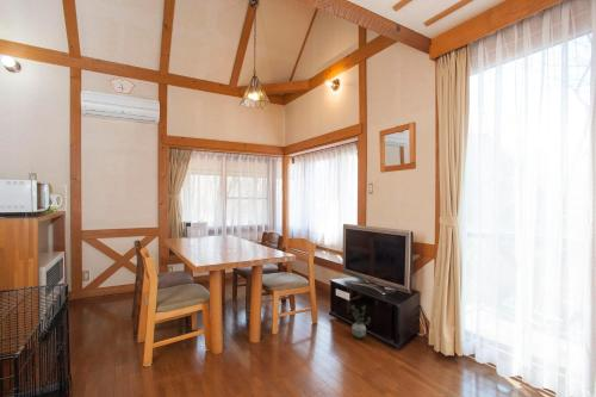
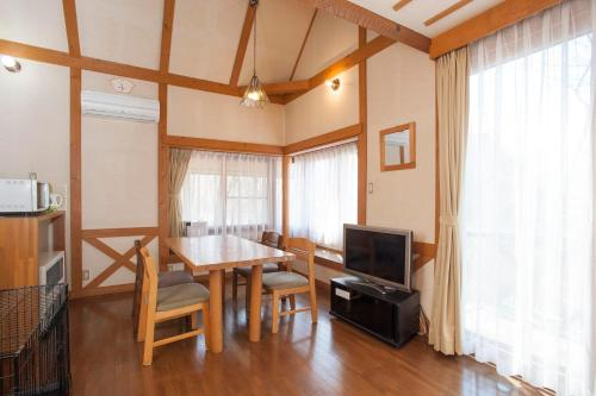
- potted plant [350,304,372,340]
